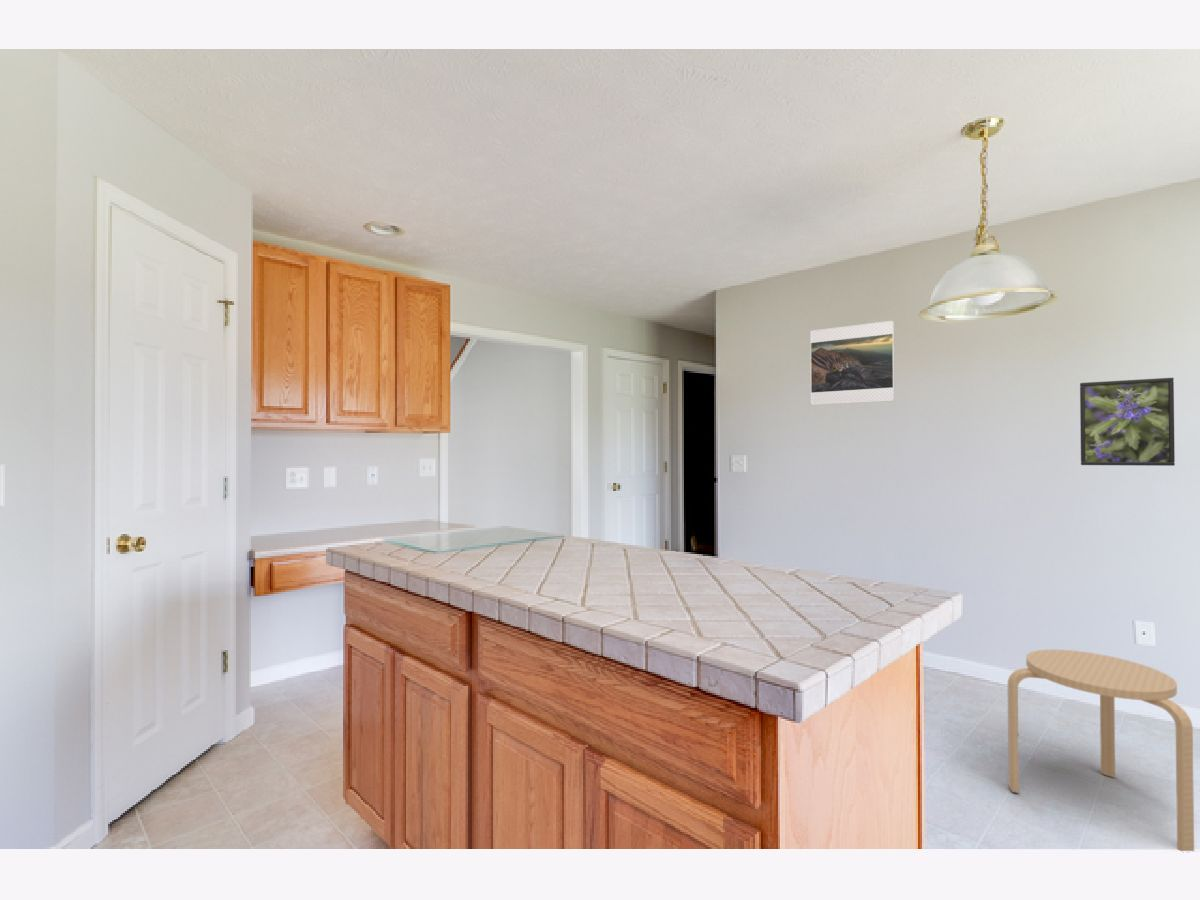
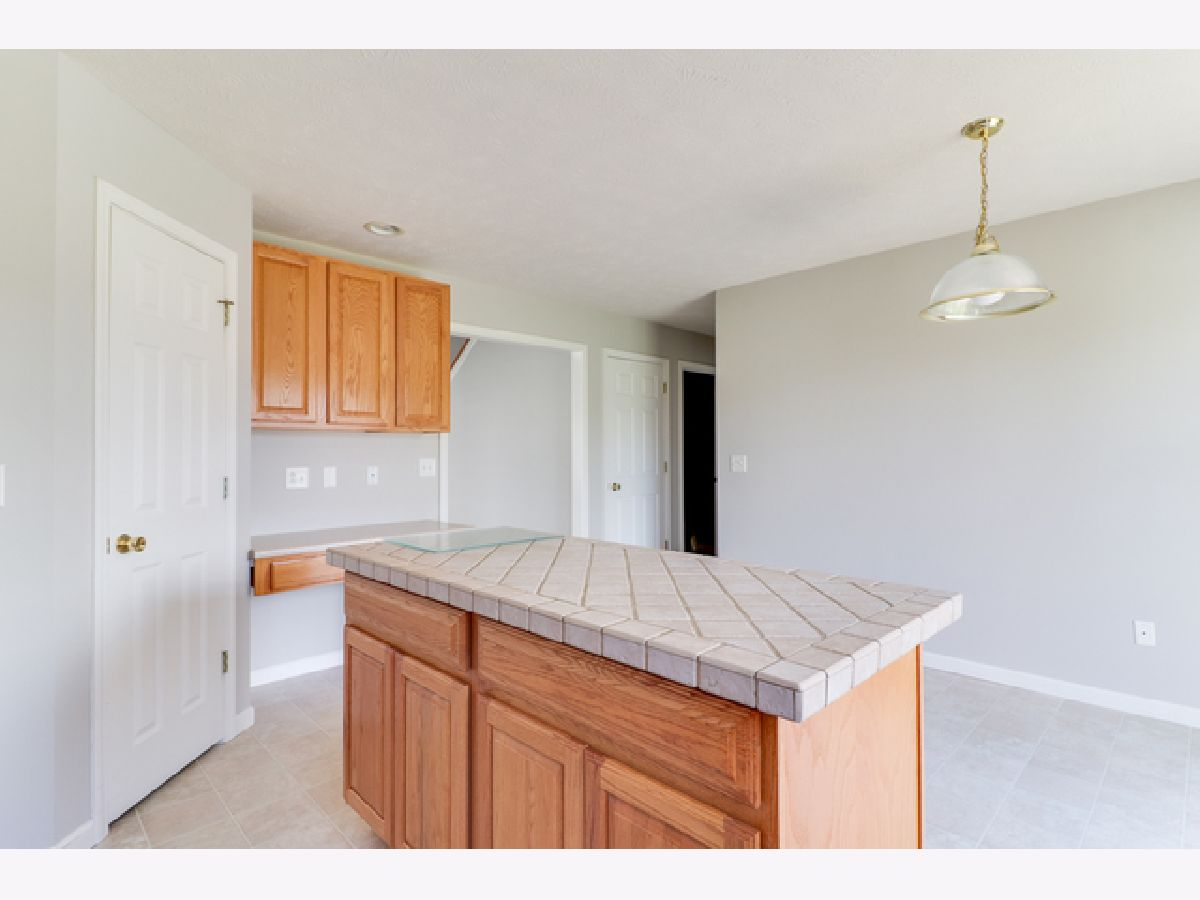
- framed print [1079,377,1176,467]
- stool [1007,649,1195,852]
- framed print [809,320,896,406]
